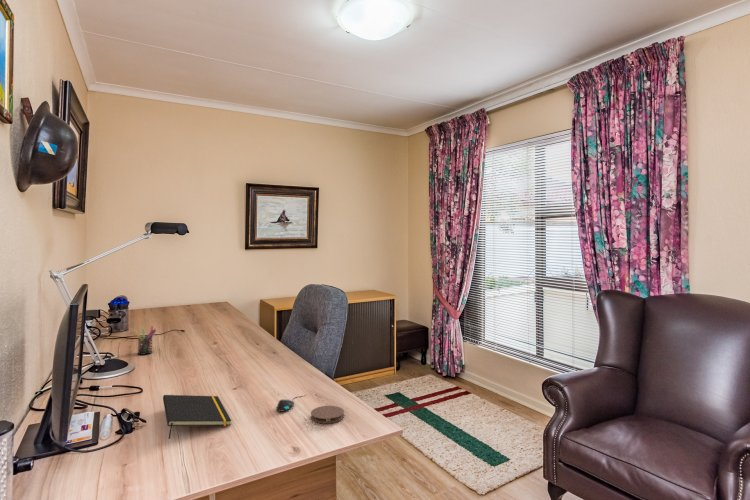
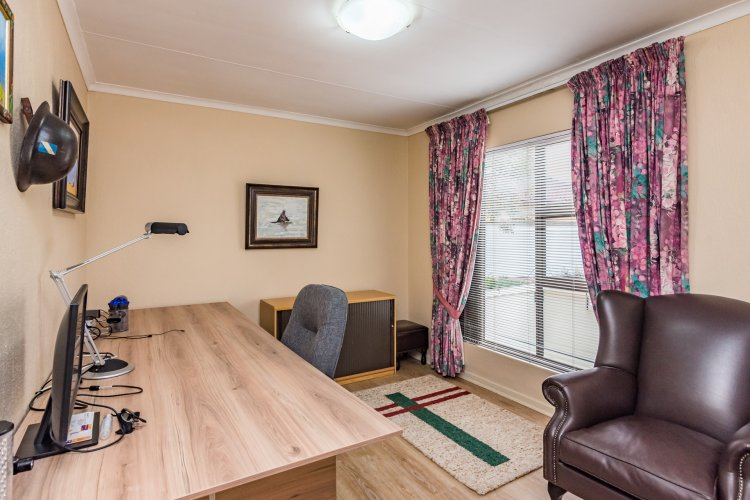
- mouse [275,393,308,413]
- pen holder [133,325,157,356]
- coaster [310,405,345,424]
- notepad [162,394,232,440]
